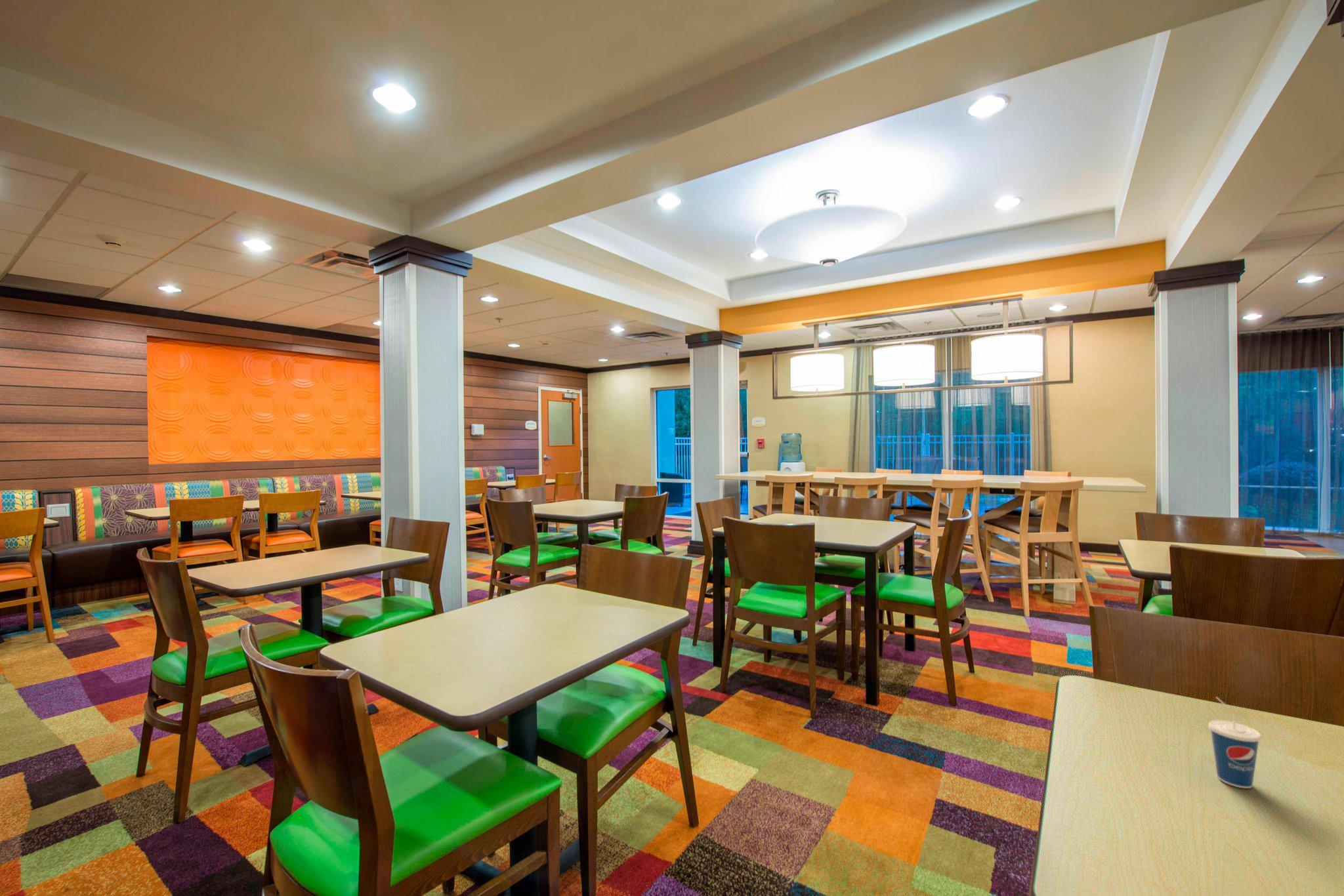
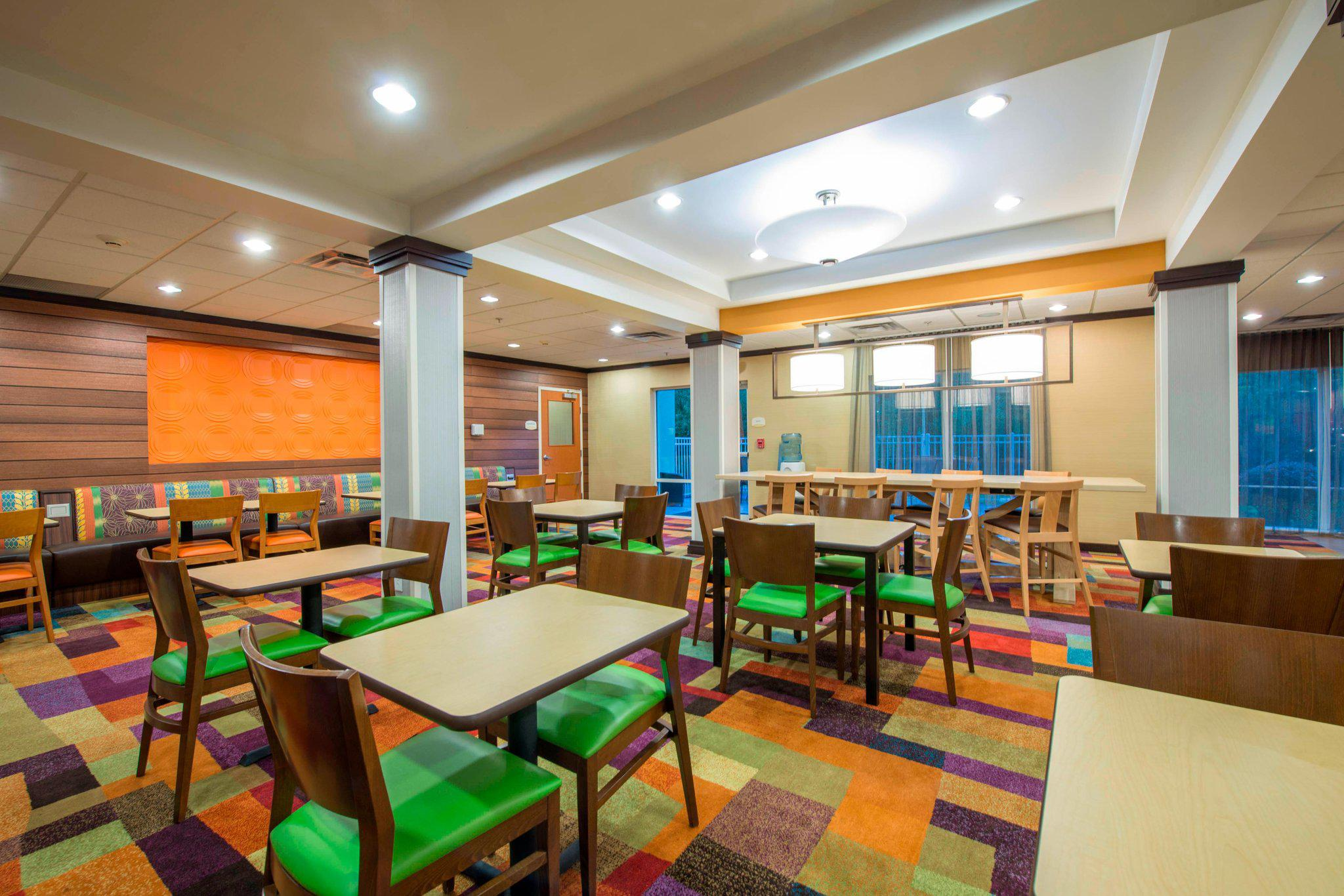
- cup [1207,696,1263,789]
